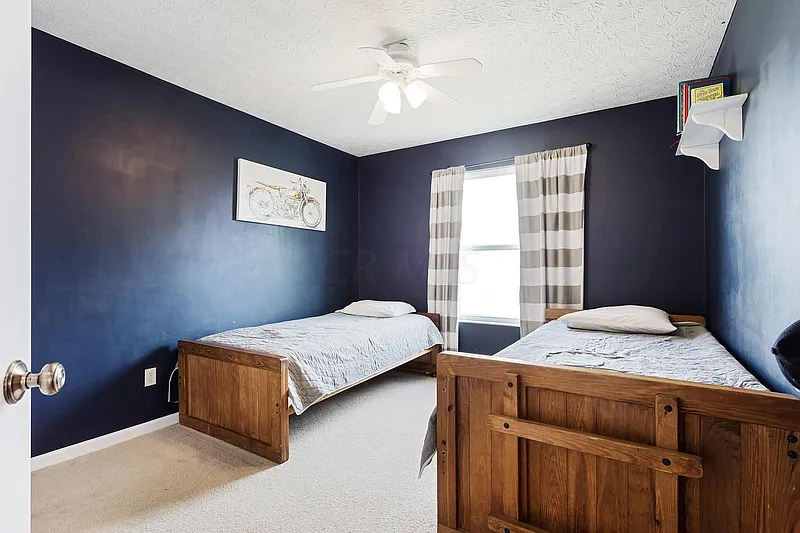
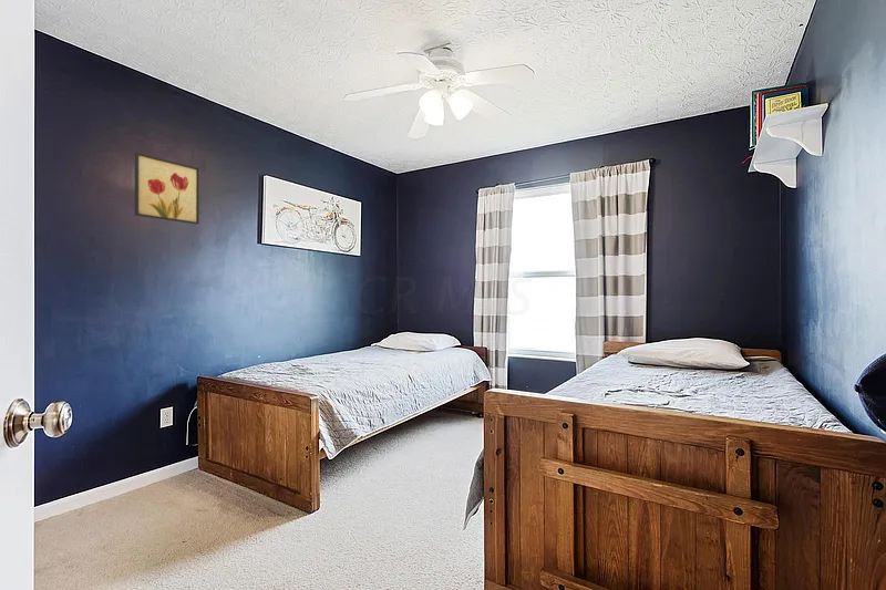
+ wall art [134,152,200,225]
